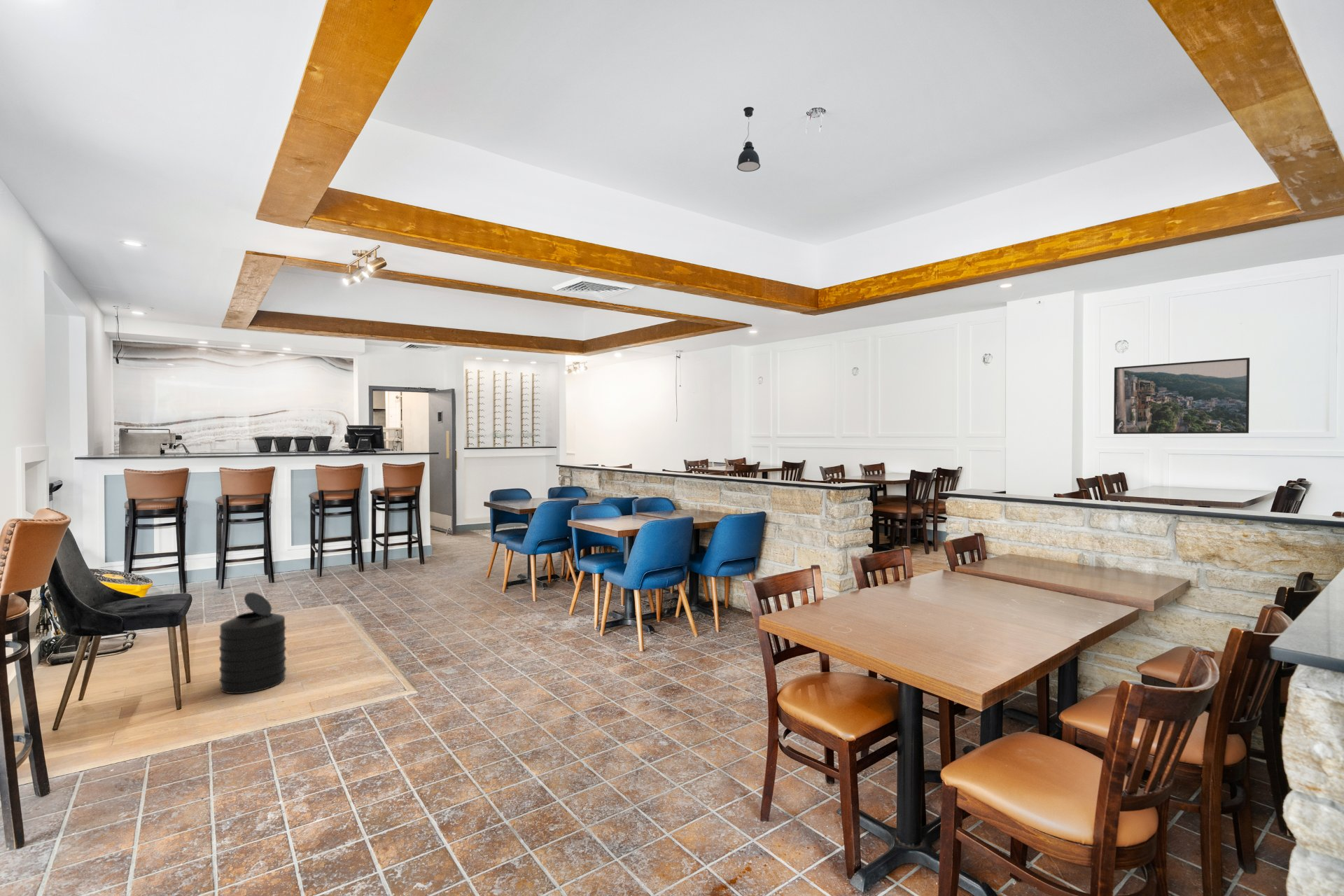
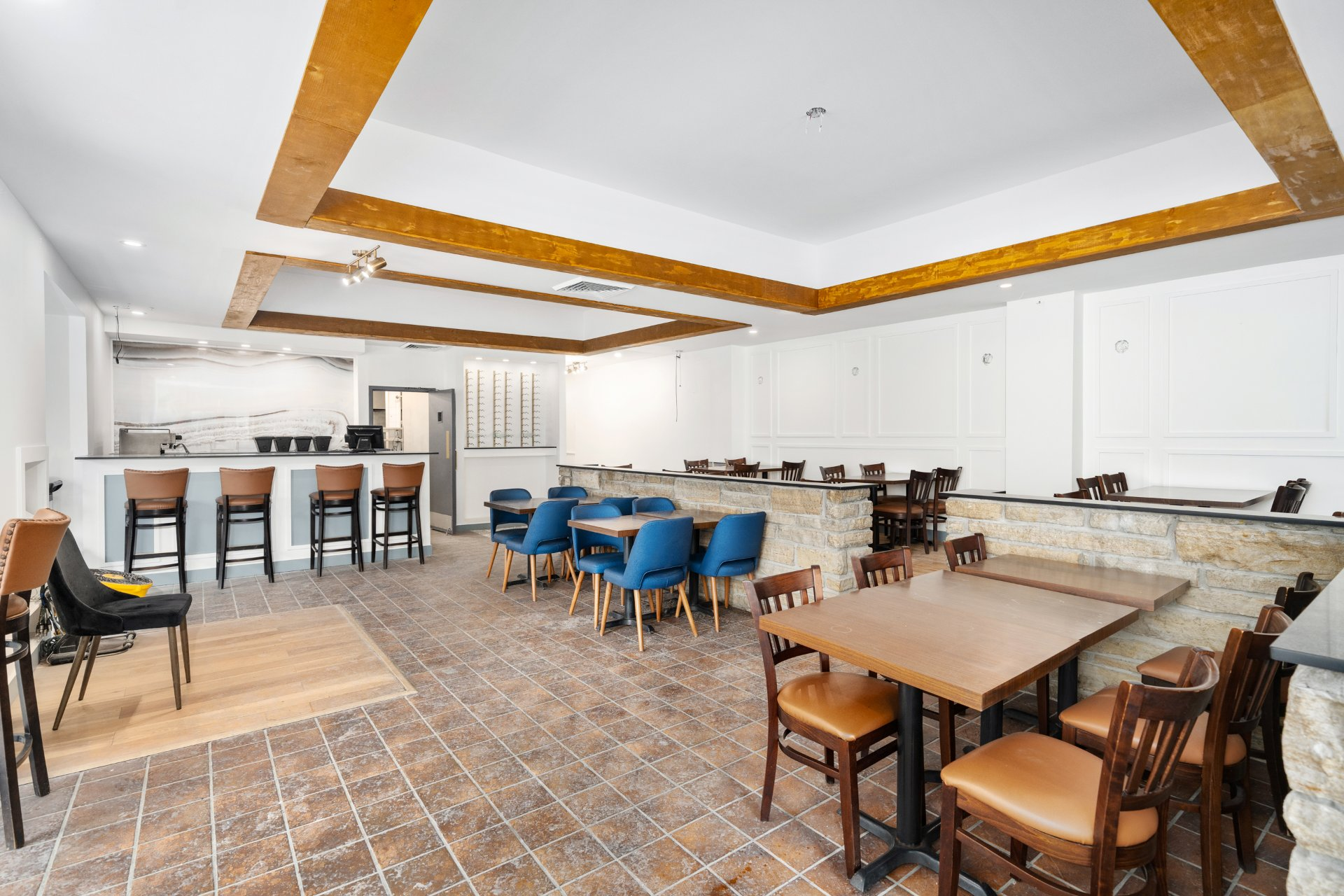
- pendant light [736,106,761,172]
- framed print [1113,357,1250,435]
- trash can [218,591,287,694]
